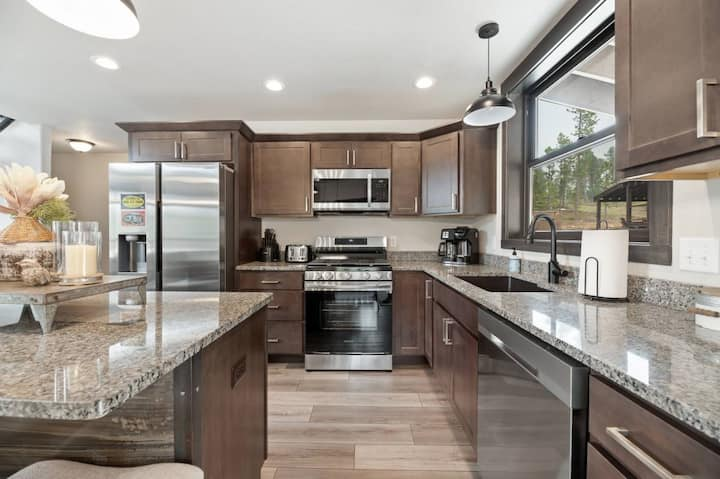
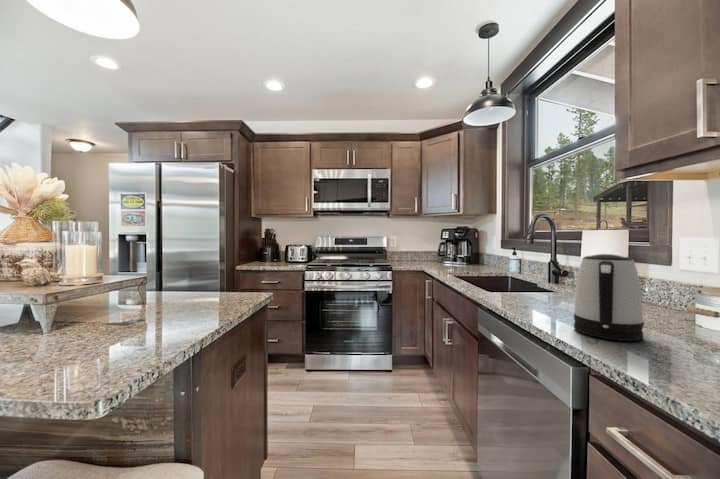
+ kettle [573,253,645,342]
